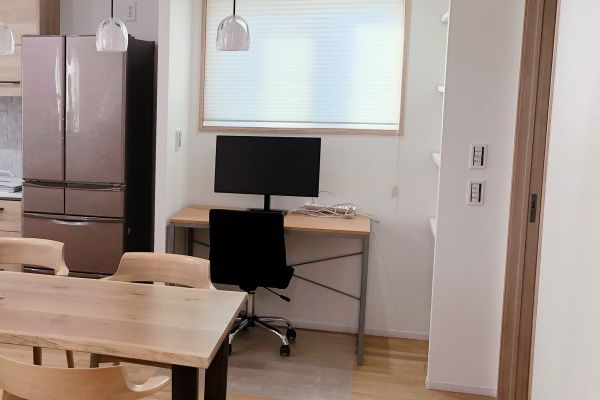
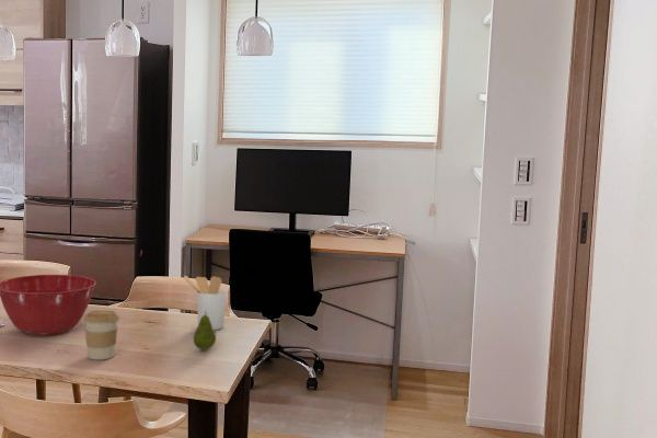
+ utensil holder [183,275,228,331]
+ coffee cup [83,310,120,361]
+ fruit [192,311,217,351]
+ mixing bowl [0,274,97,337]
